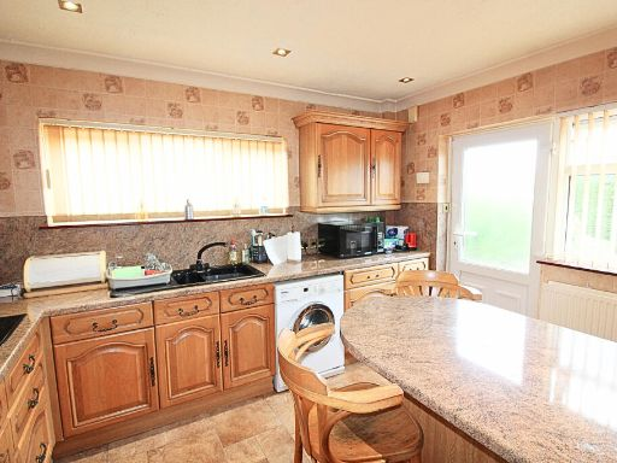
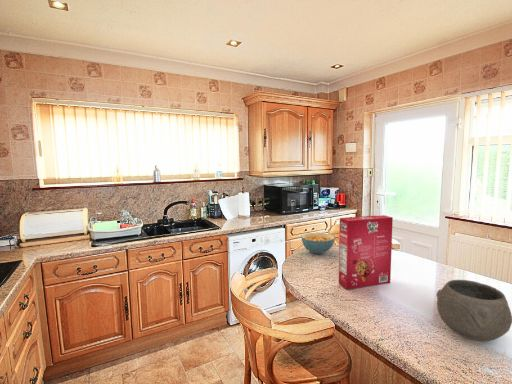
+ bowl [436,279,512,342]
+ cereal bowl [300,232,336,255]
+ cereal box [338,214,394,290]
